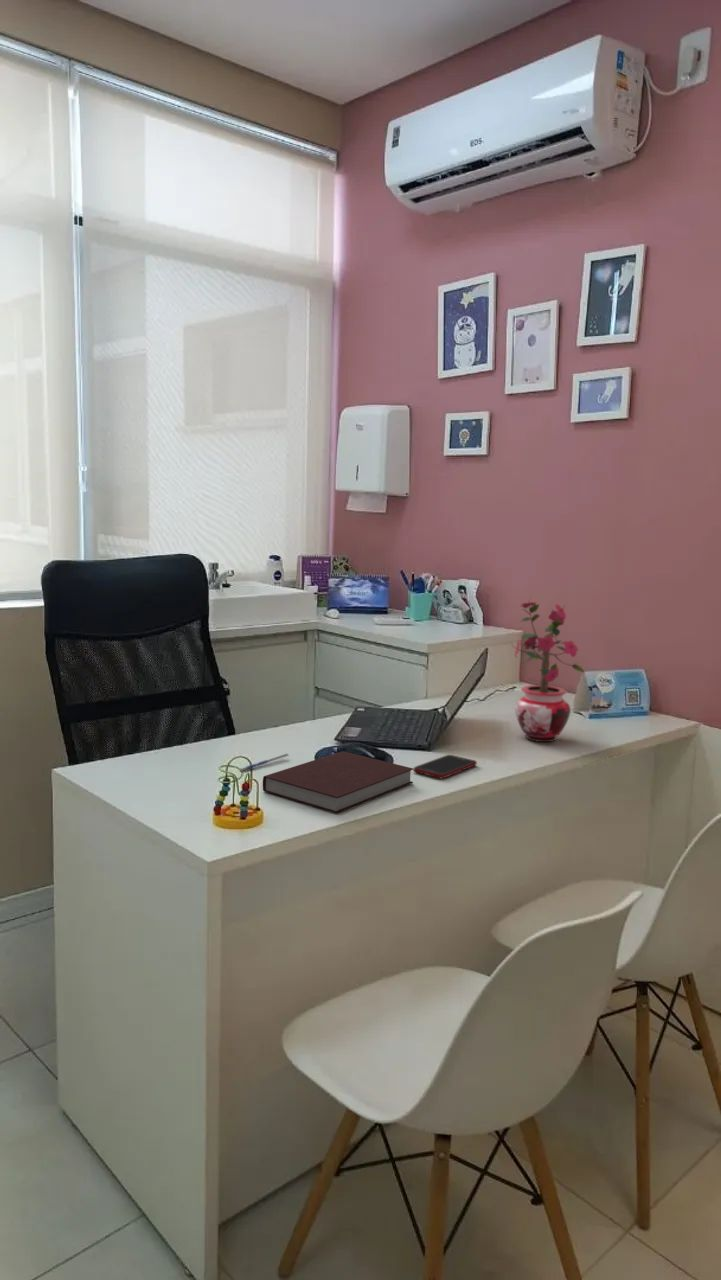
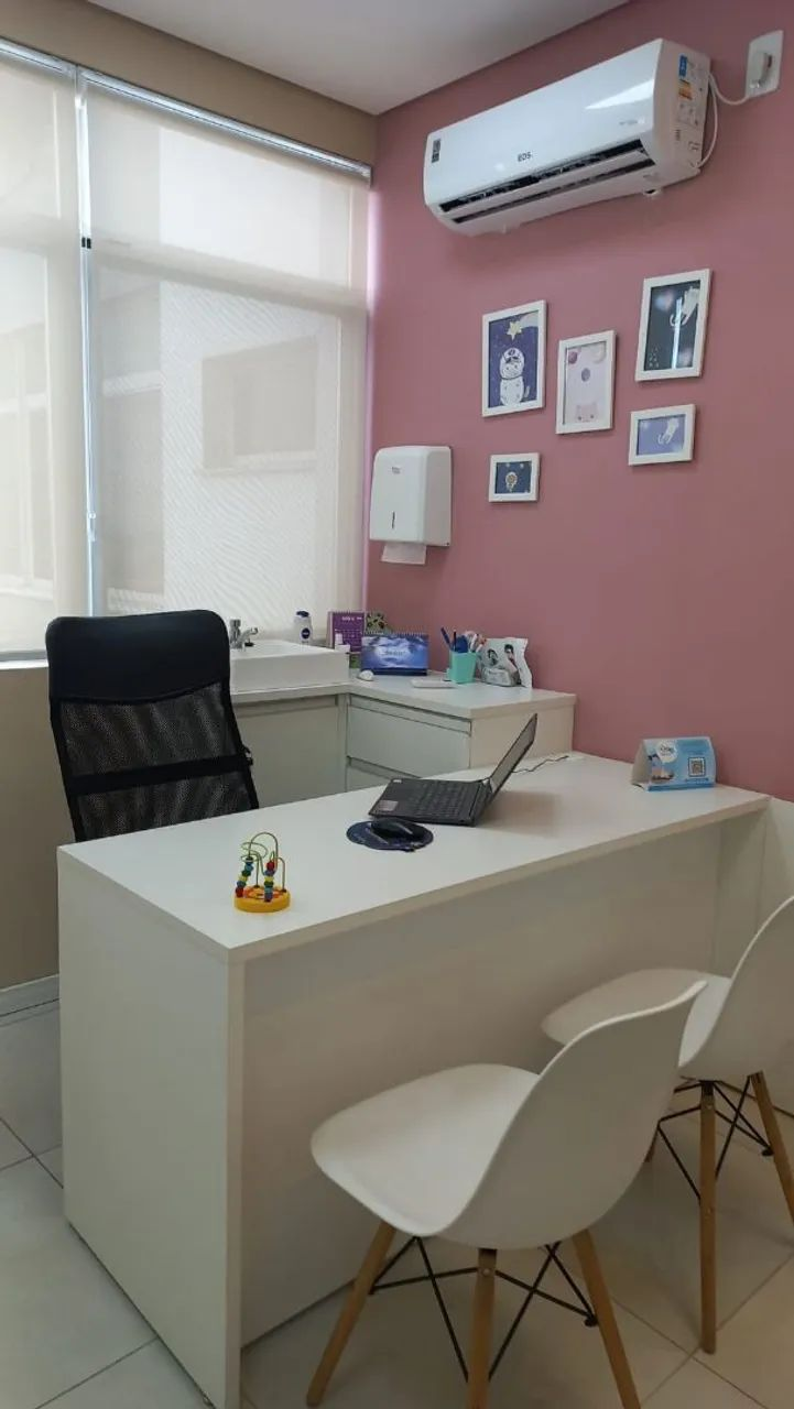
- pen [238,753,289,772]
- cell phone [413,754,478,779]
- potted plant [510,595,586,743]
- notebook [262,750,414,814]
